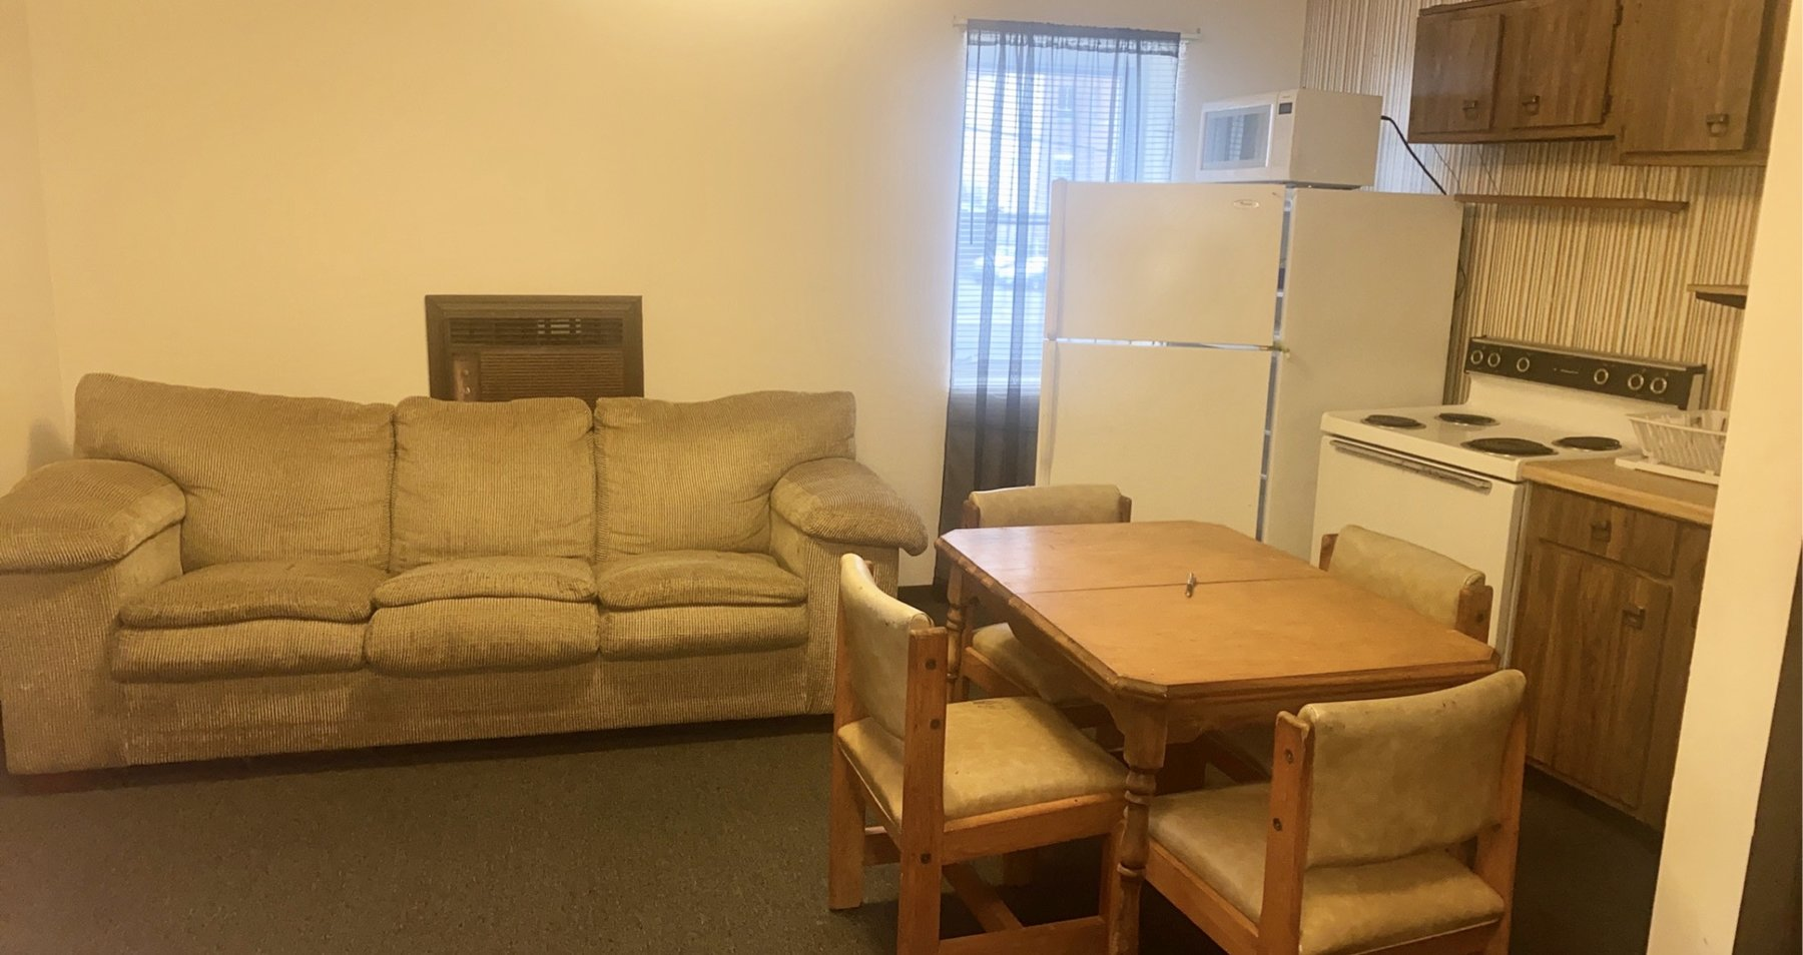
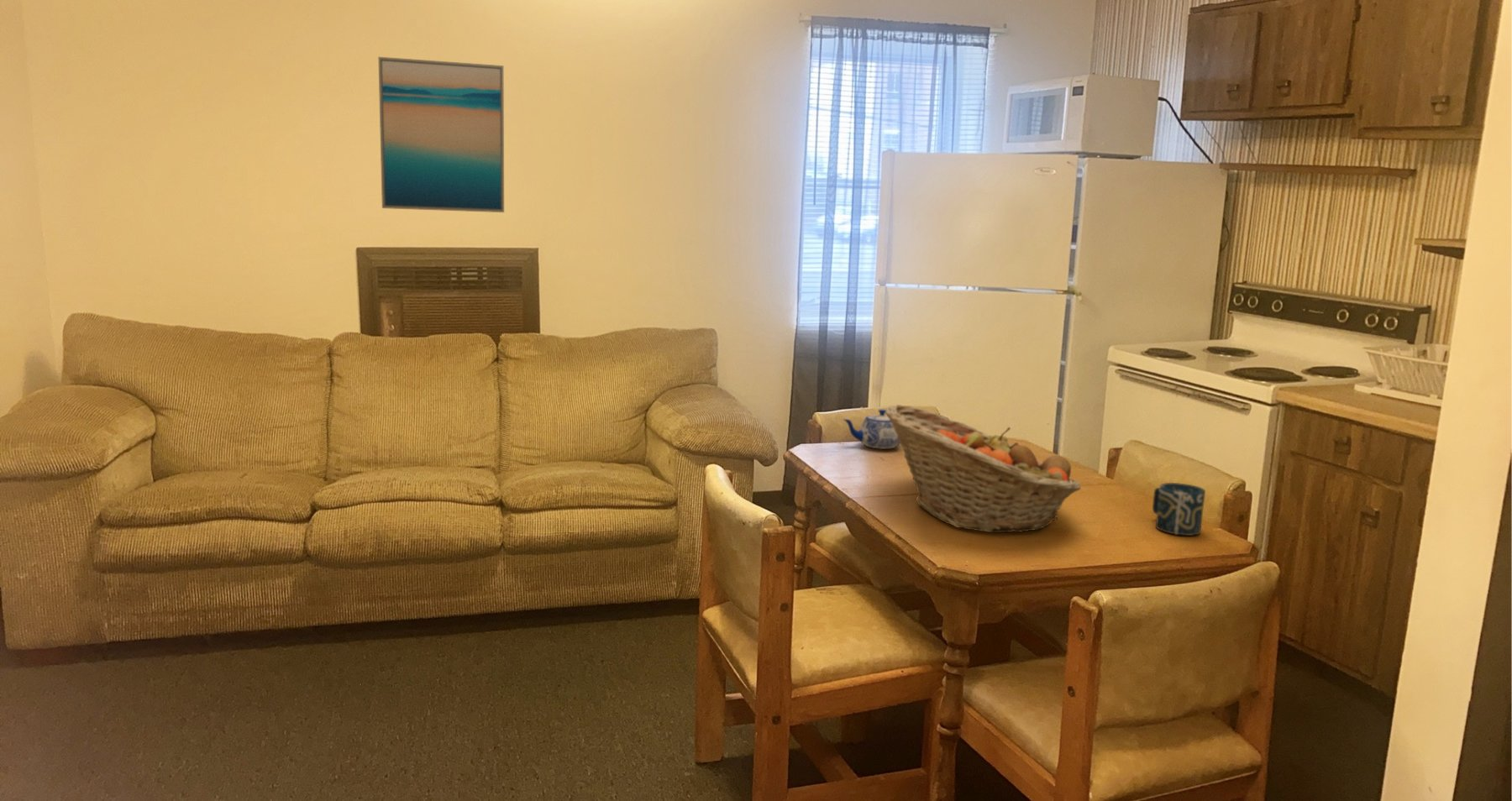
+ cup [1152,482,1206,537]
+ fruit basket [885,404,1082,533]
+ teapot [842,409,900,450]
+ wall art [377,56,505,213]
